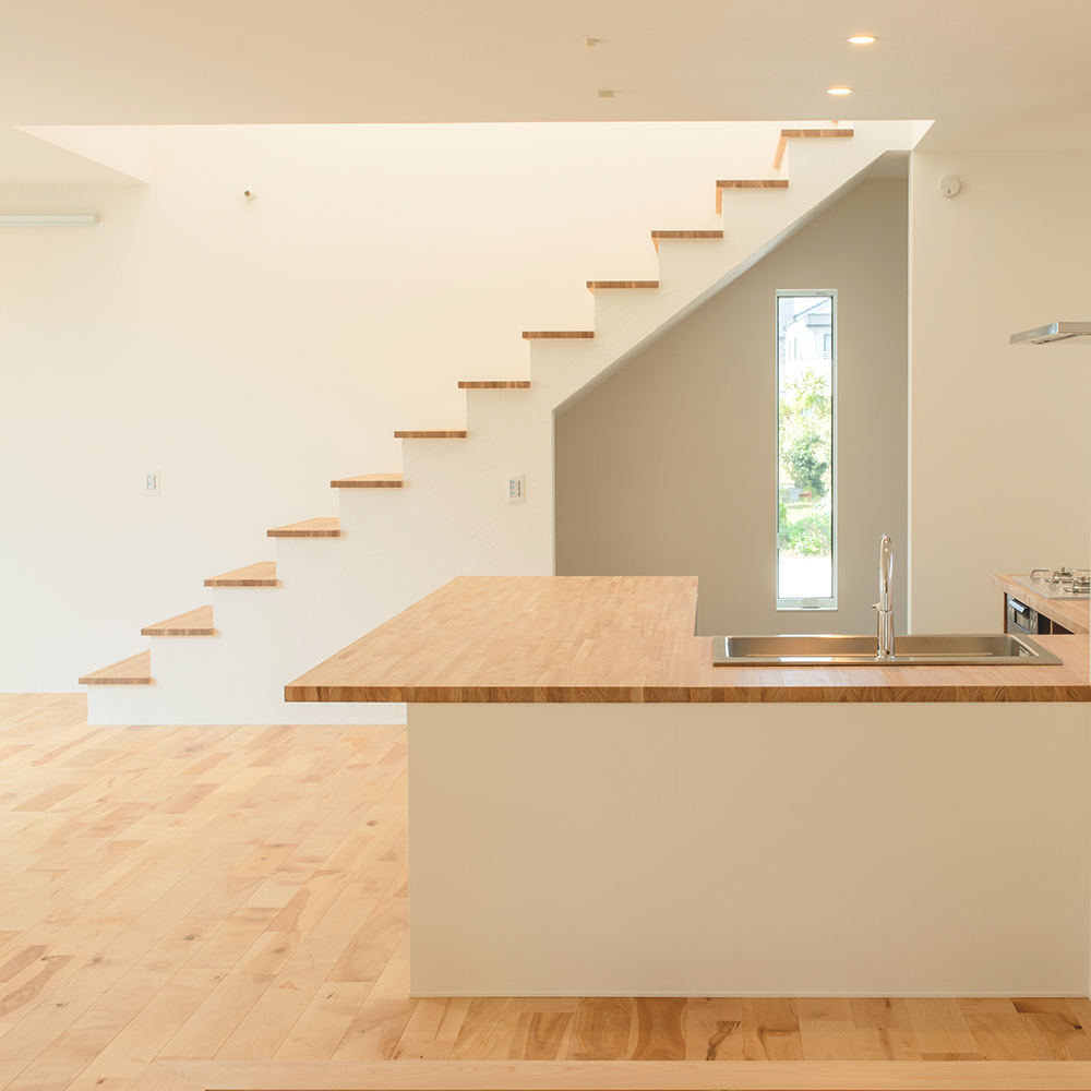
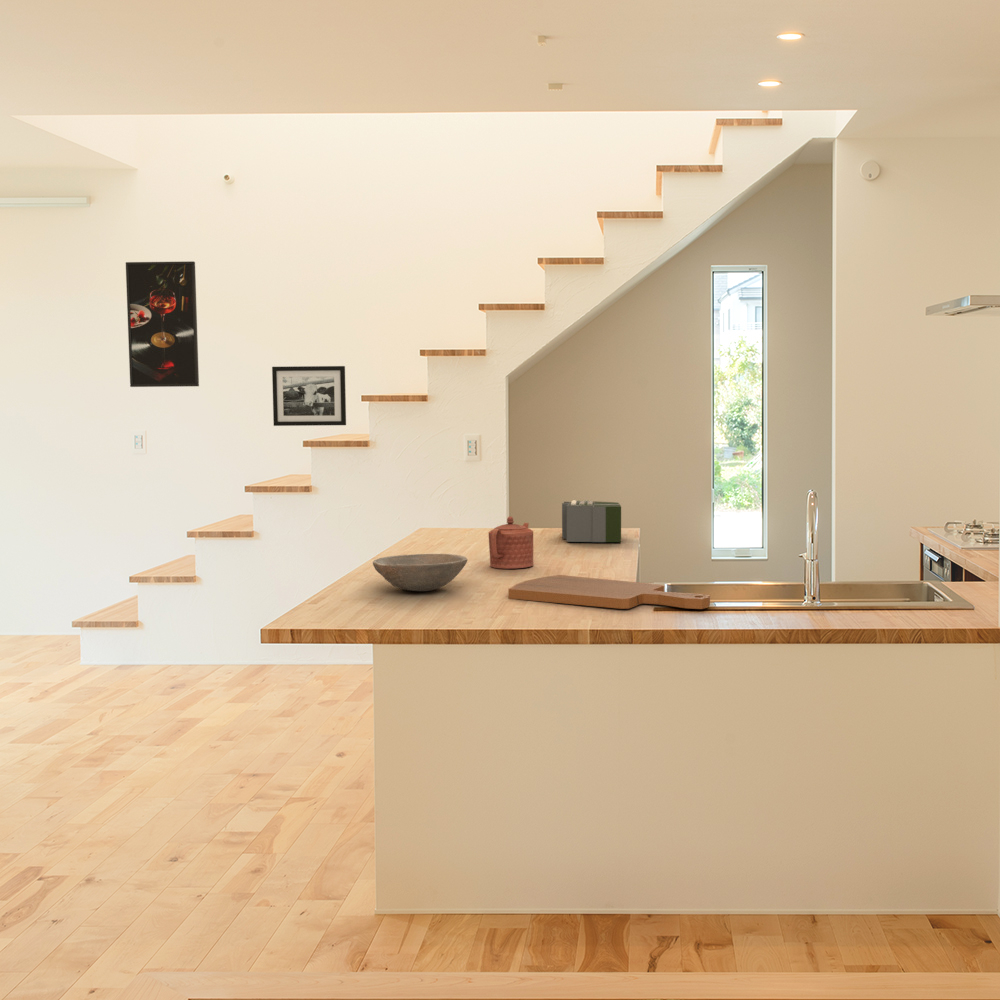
+ bowl [372,553,468,592]
+ picture frame [271,365,347,427]
+ teapot [488,515,534,570]
+ cutting board [508,574,711,610]
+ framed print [125,260,200,388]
+ toaster [561,499,622,543]
